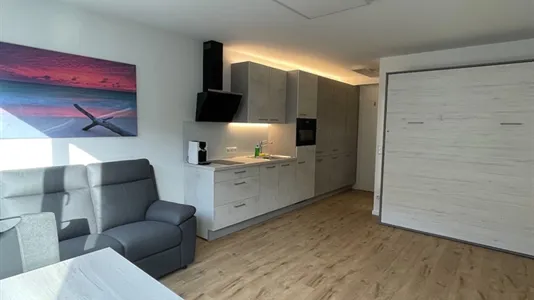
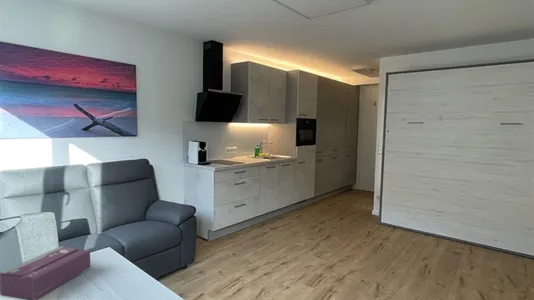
+ tissue box [0,245,91,300]
